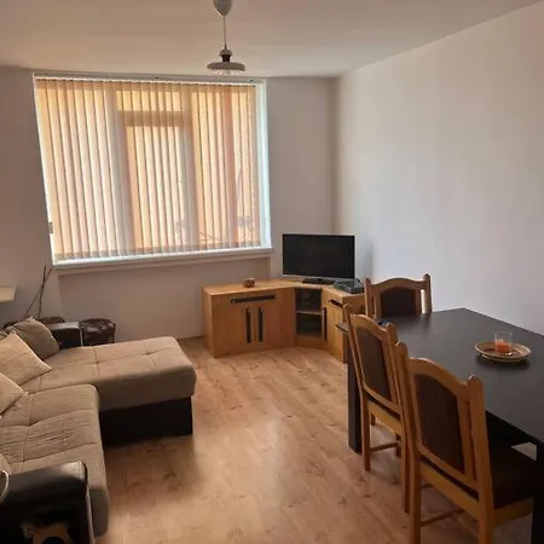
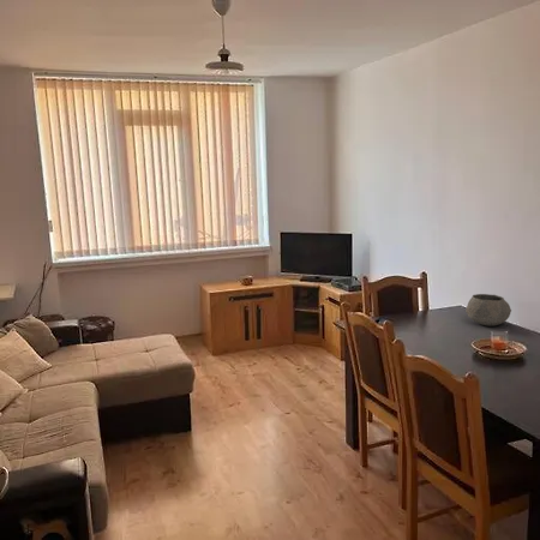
+ bowl [464,293,512,328]
